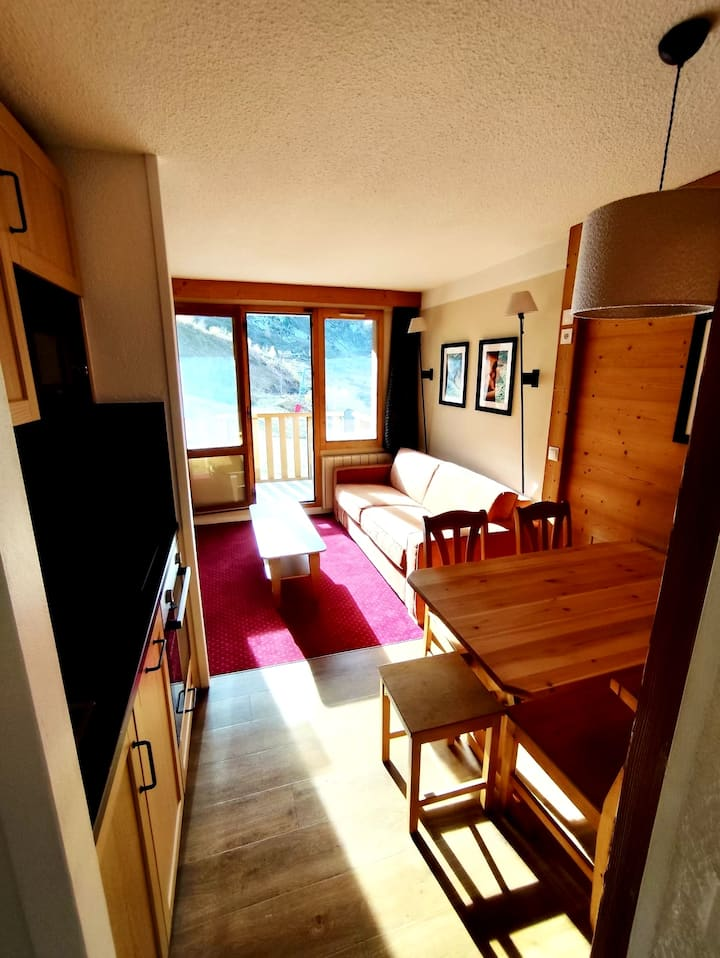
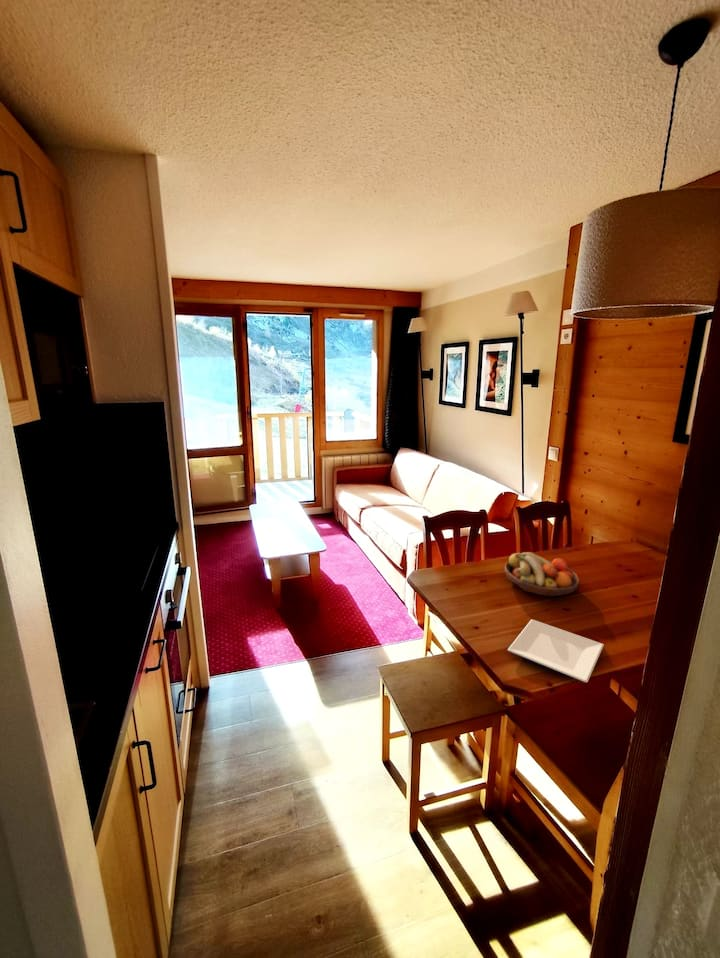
+ plate [507,619,605,683]
+ fruit bowl [503,551,580,597]
